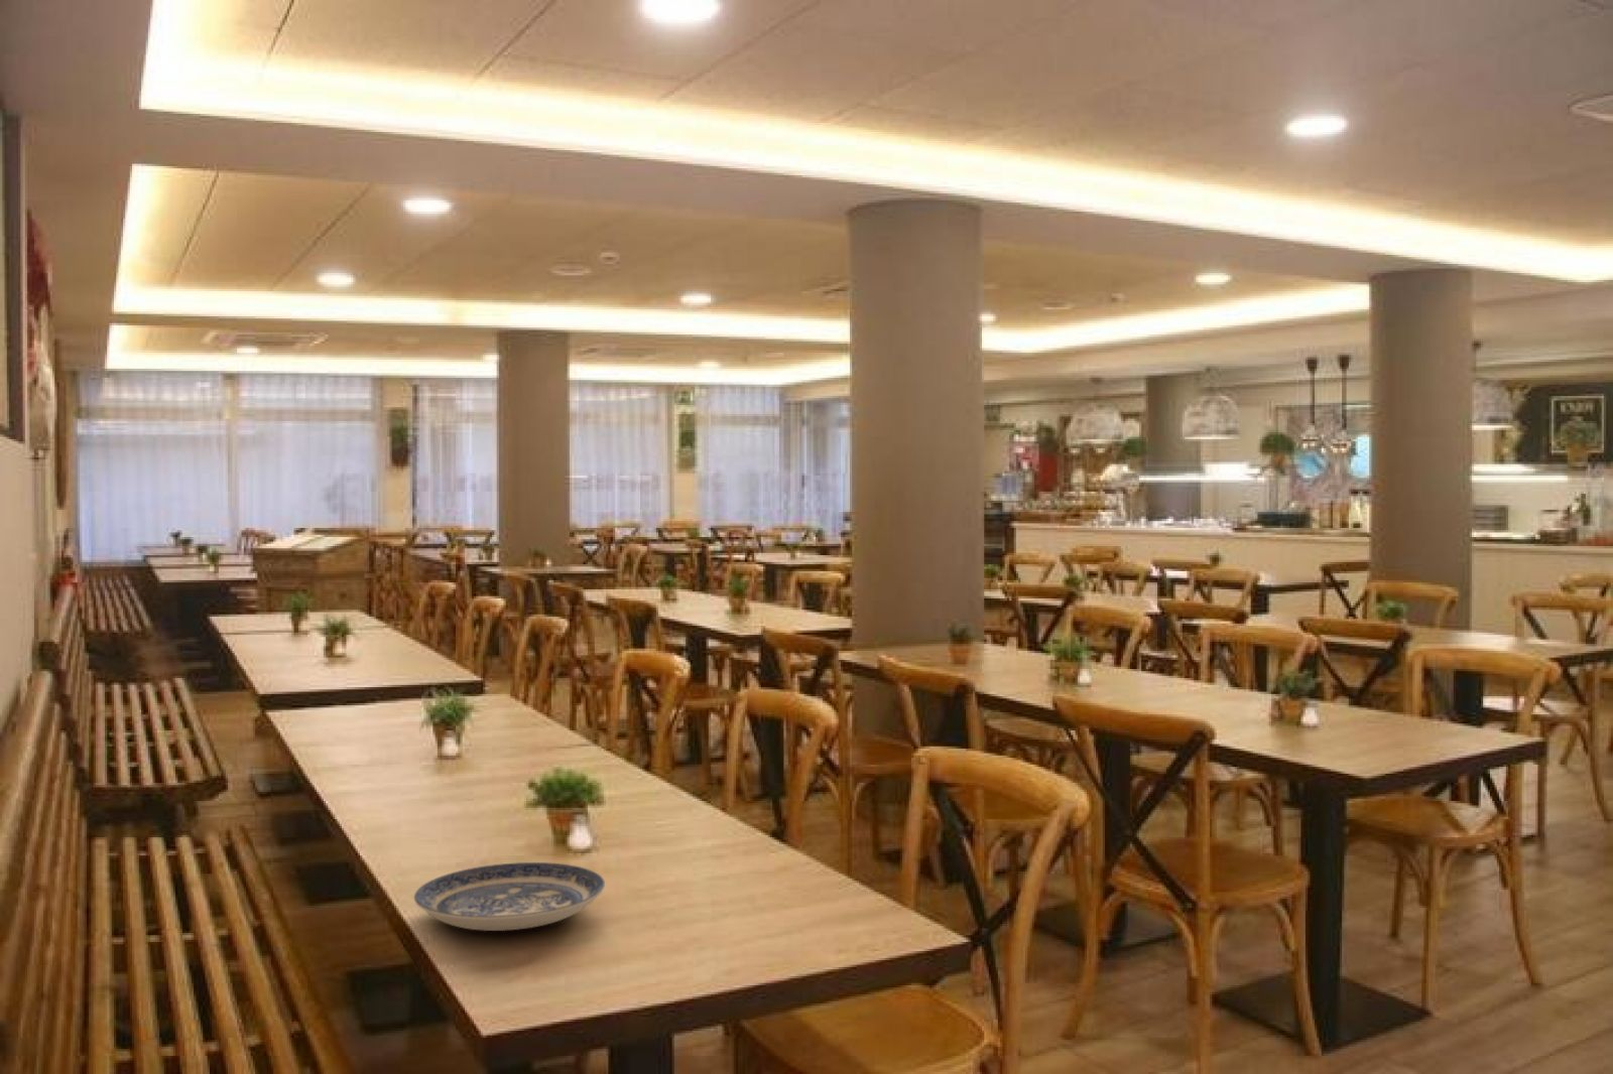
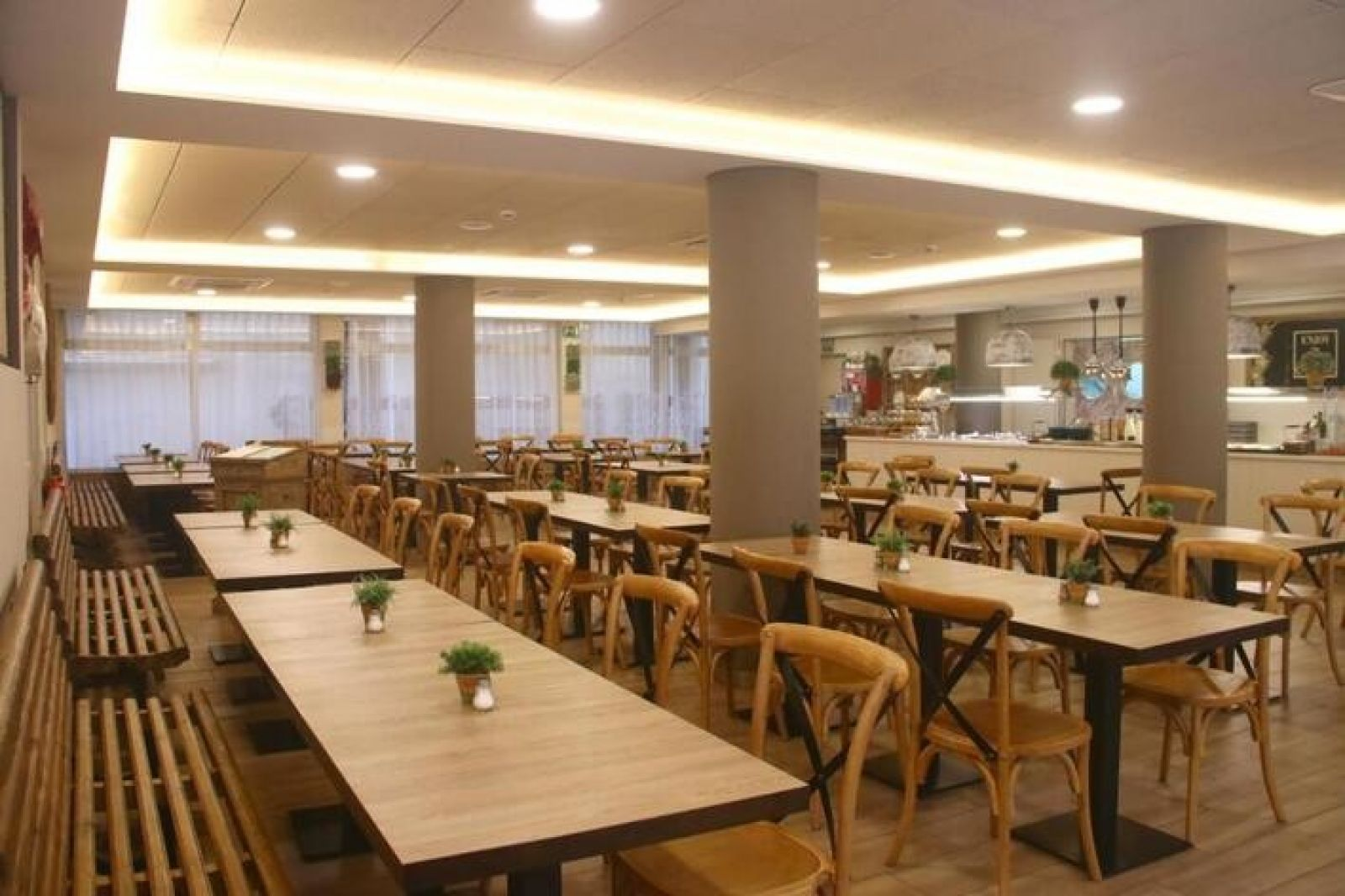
- plate [414,862,606,931]
